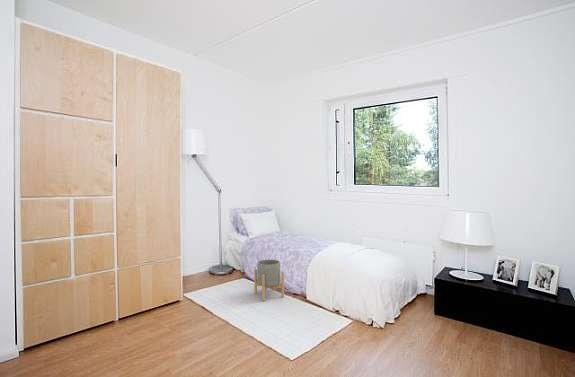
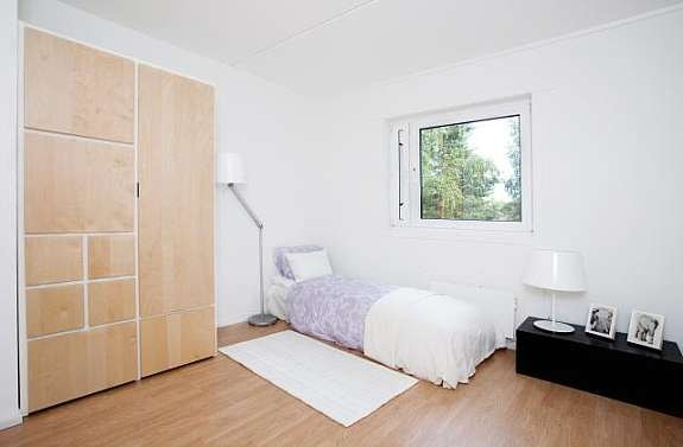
- planter [253,258,285,302]
